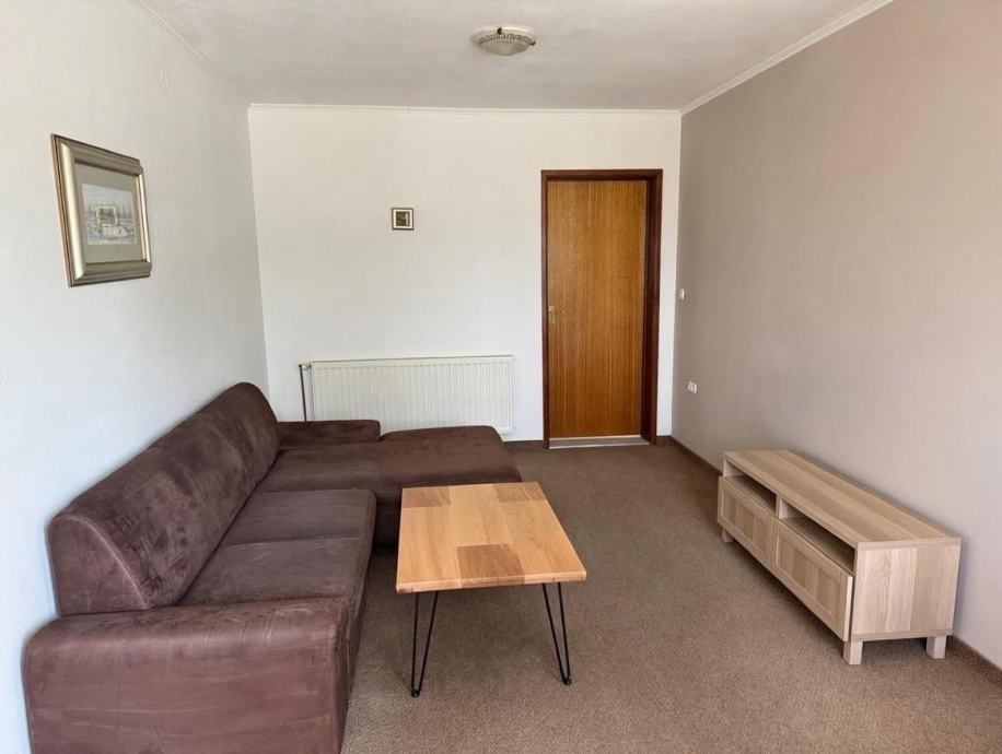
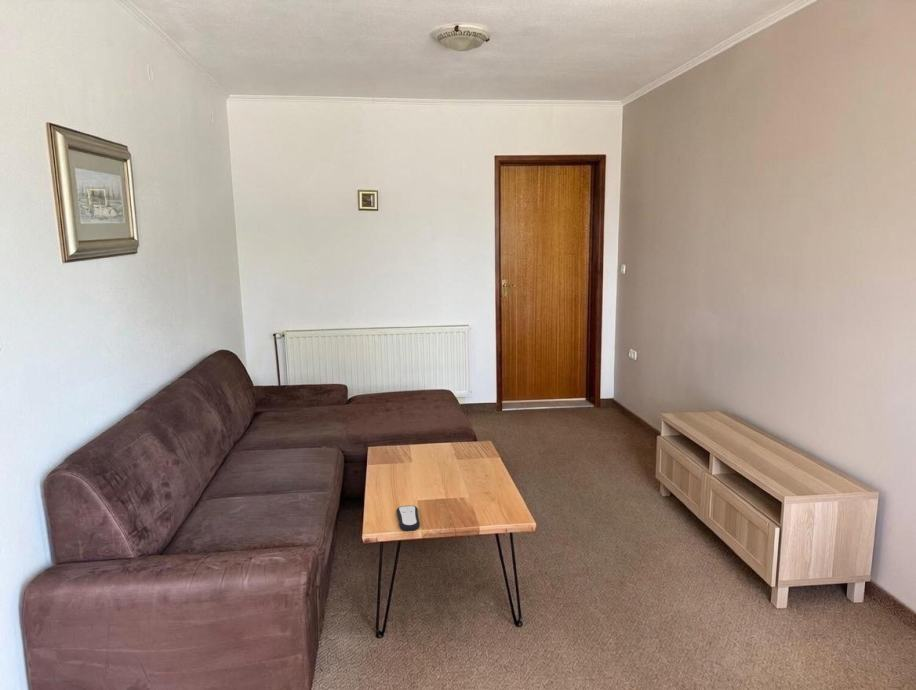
+ remote control [395,505,421,532]
